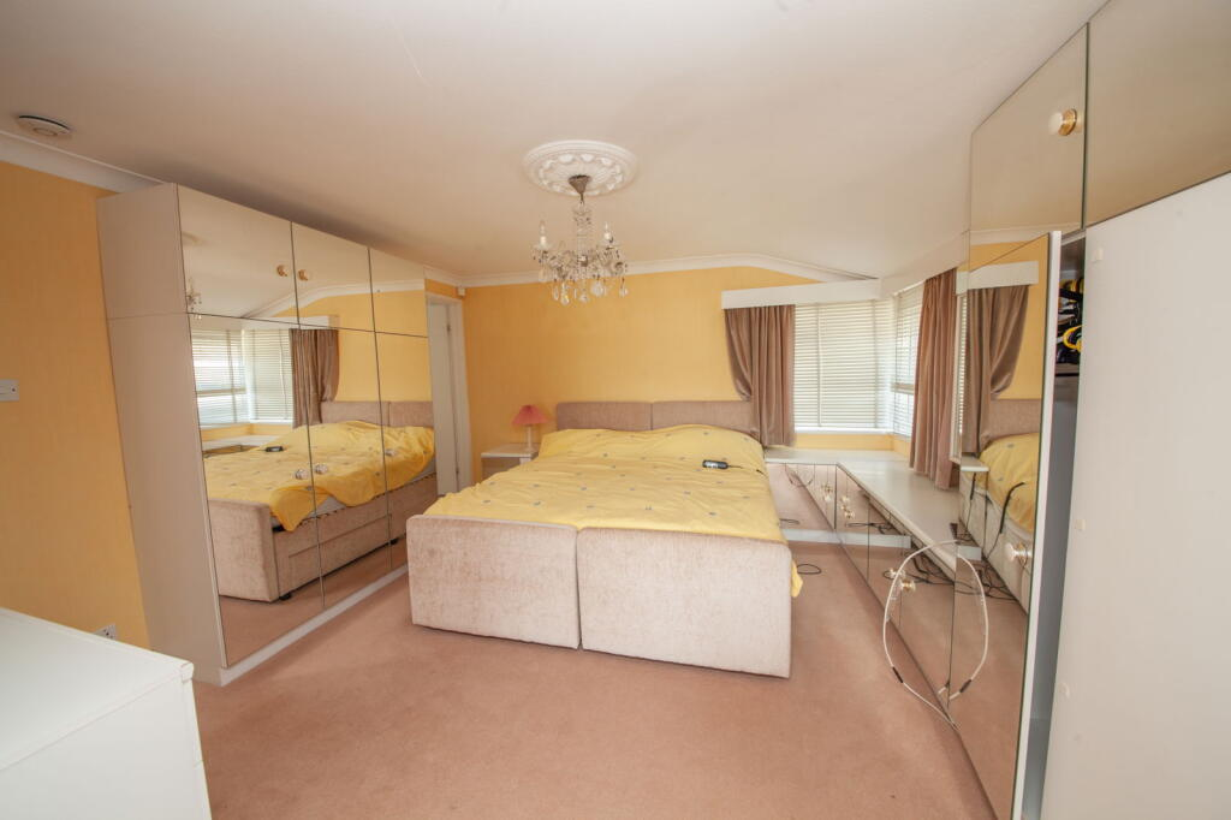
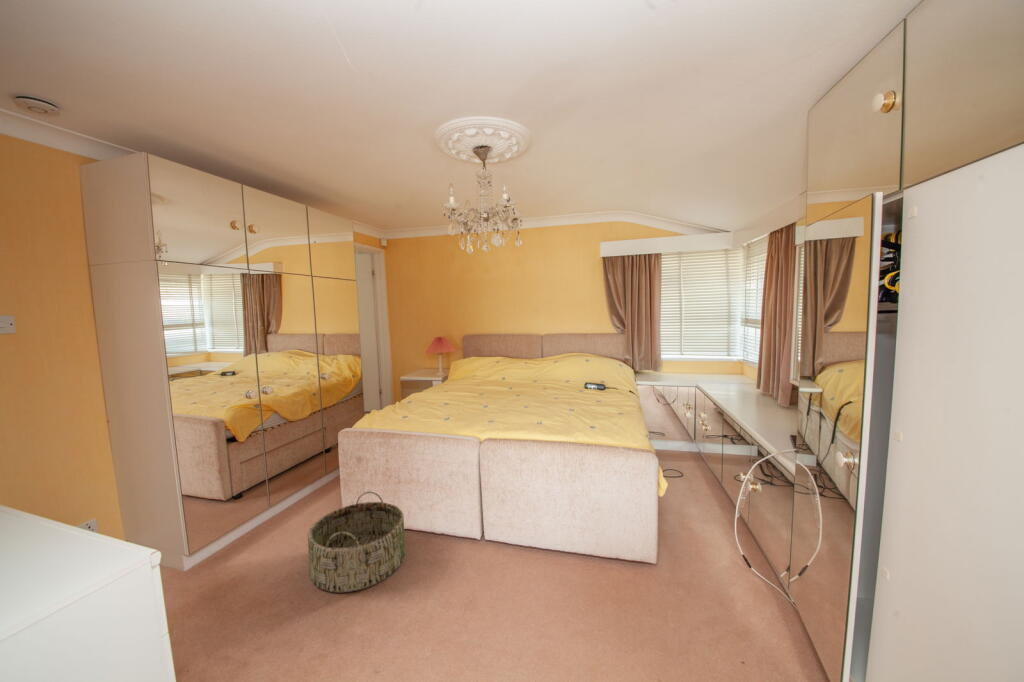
+ basket [307,490,406,593]
